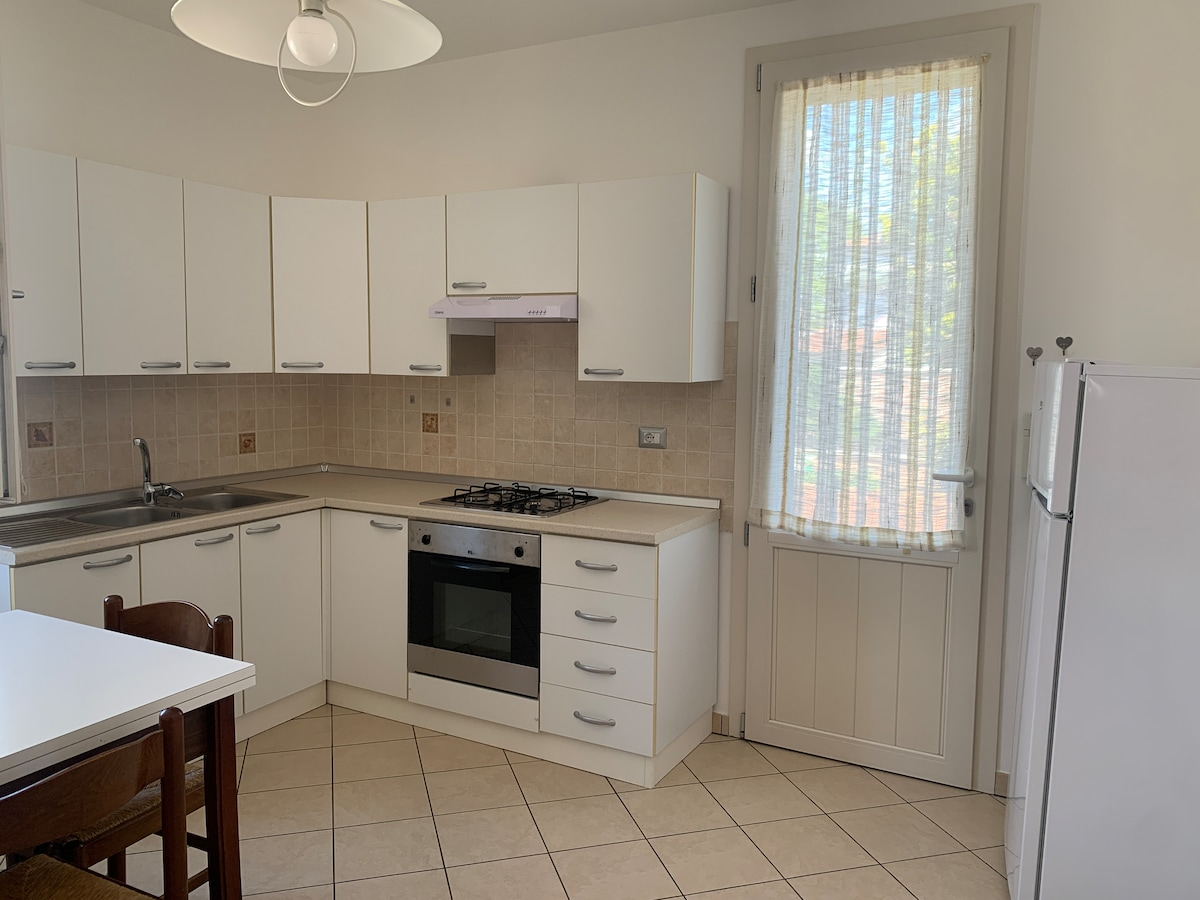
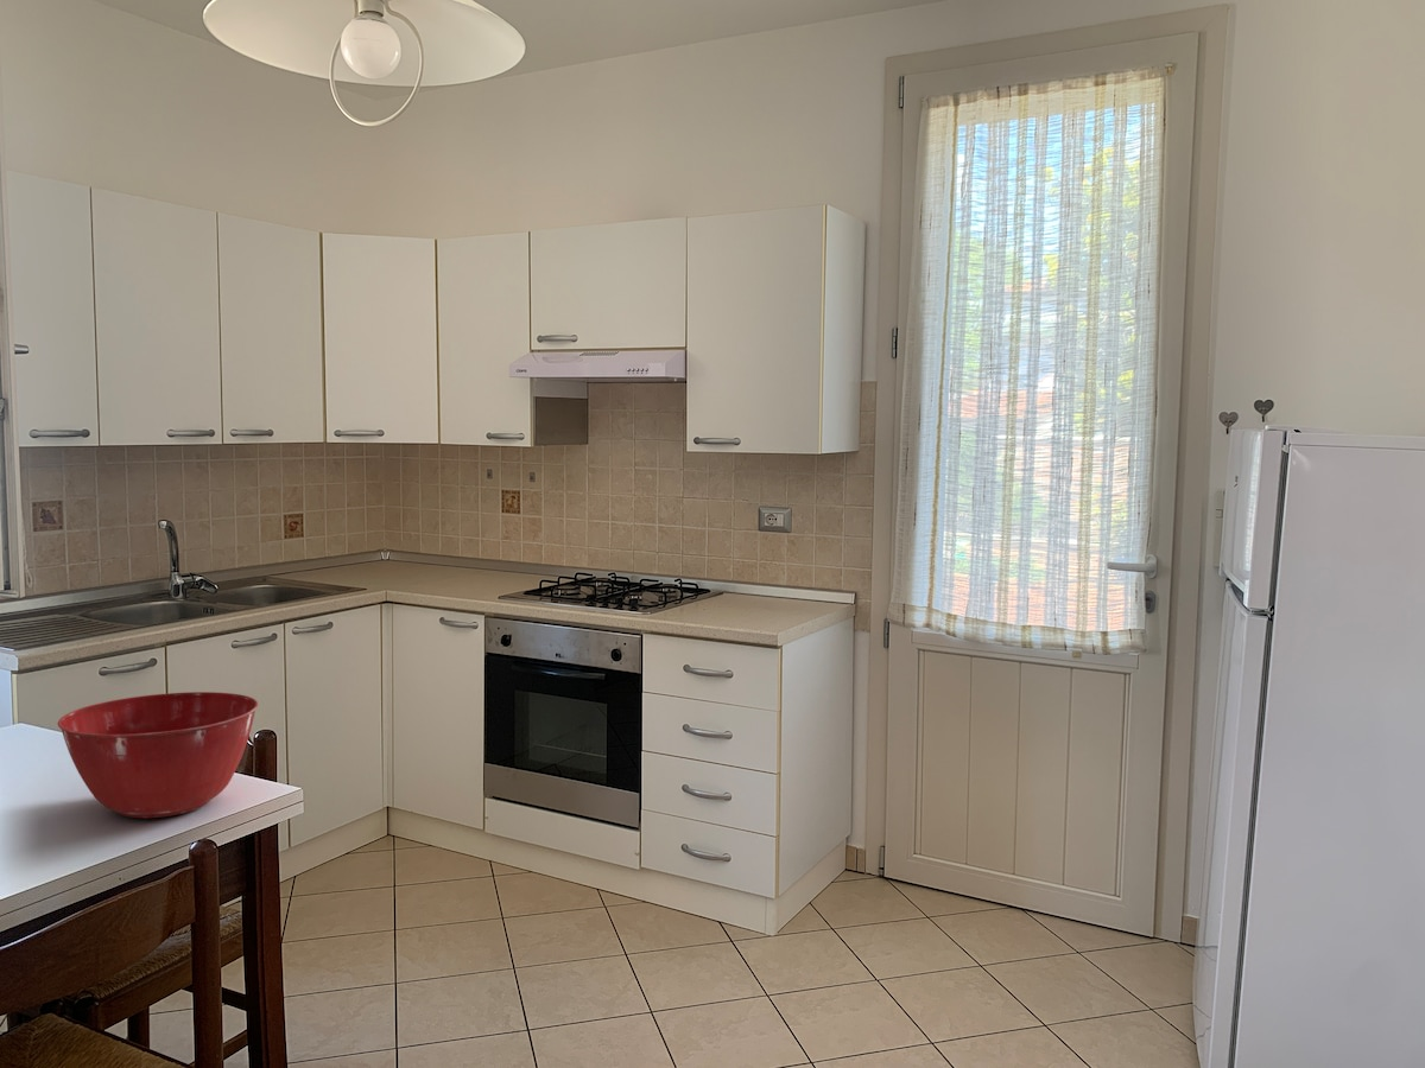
+ mixing bowl [57,691,259,819]
